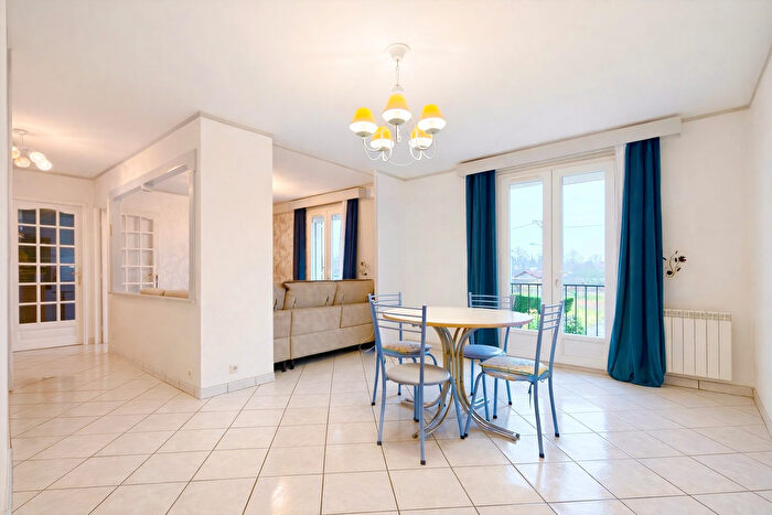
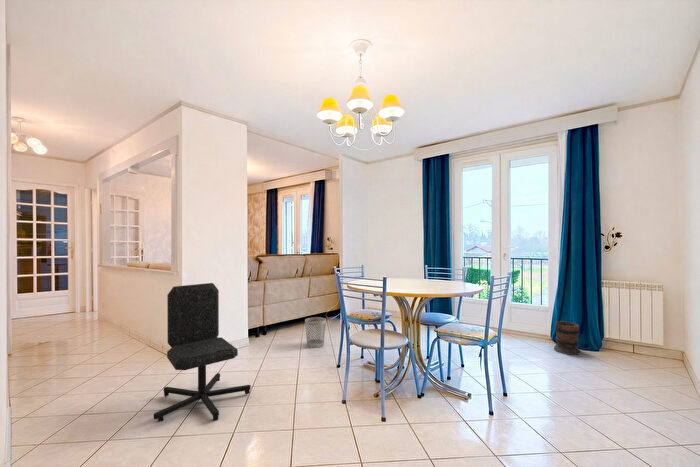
+ wooden barrel [553,320,581,356]
+ wastebasket [304,316,327,349]
+ chair [153,282,252,423]
